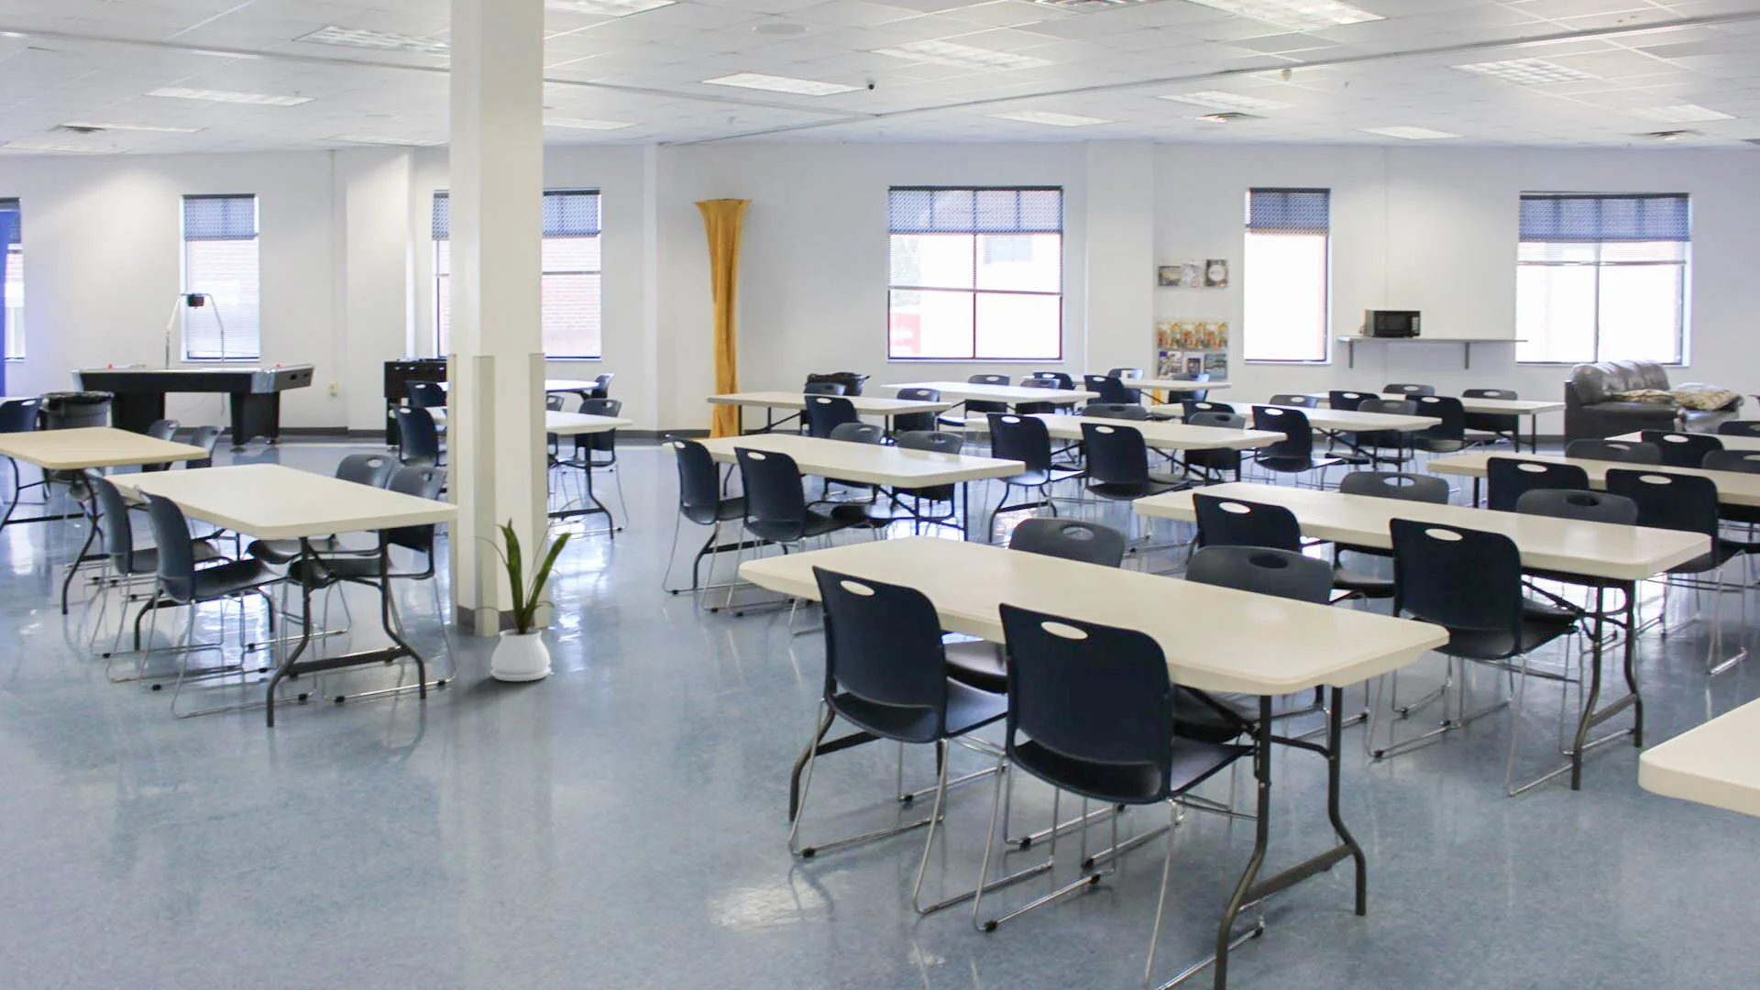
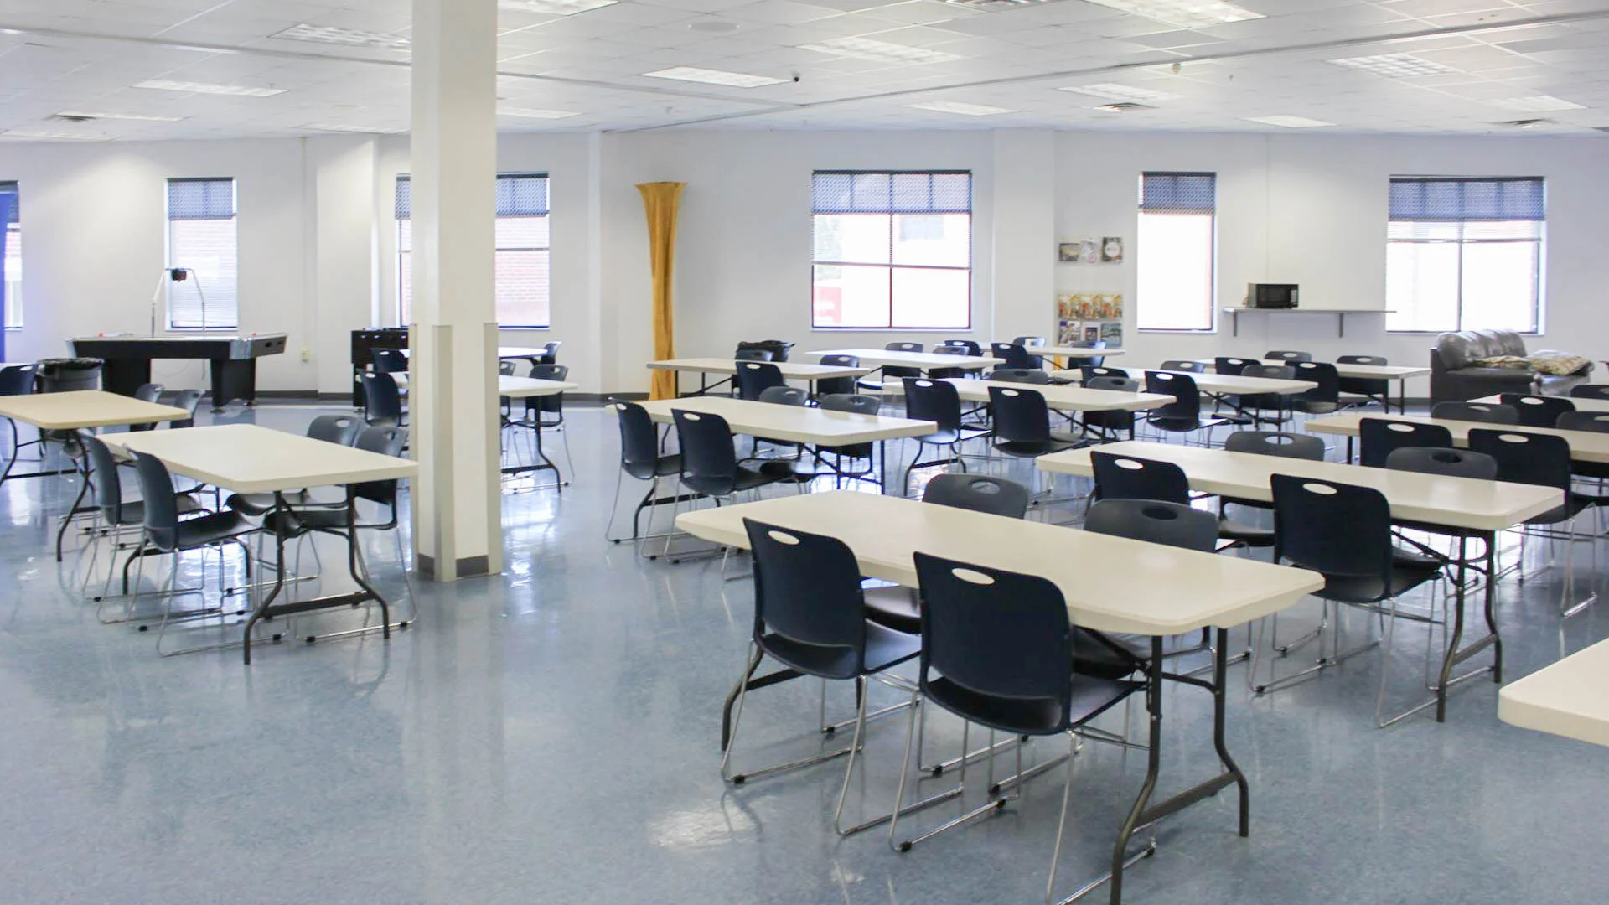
- house plant [464,497,586,682]
